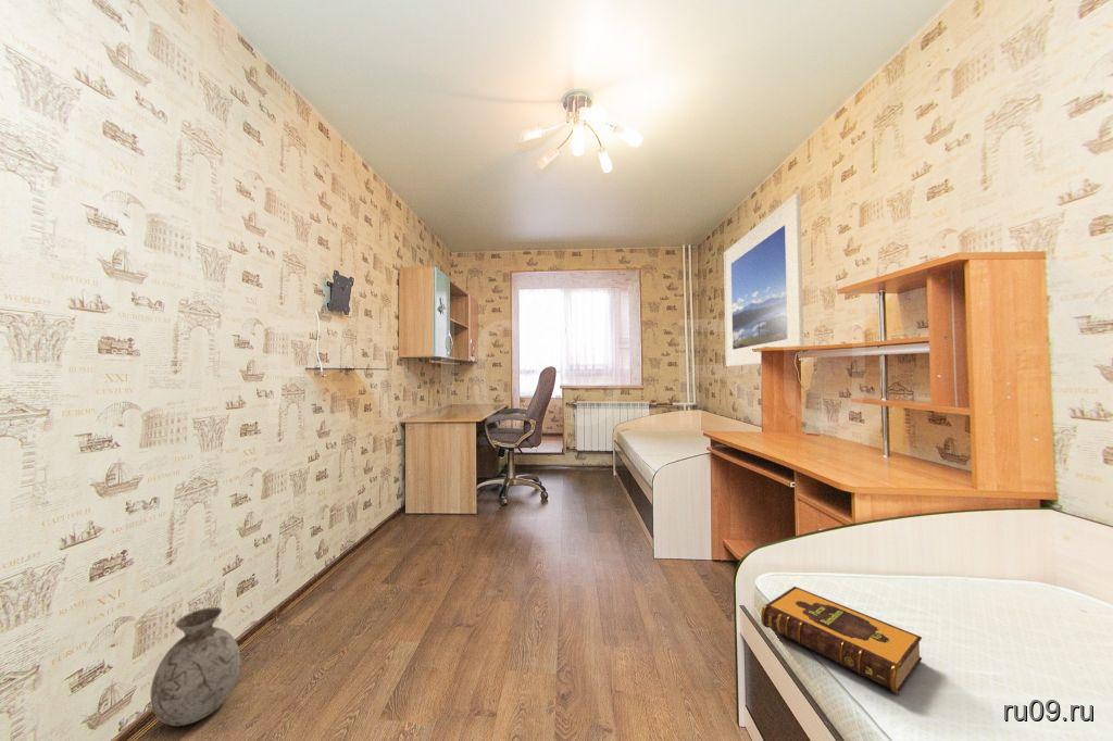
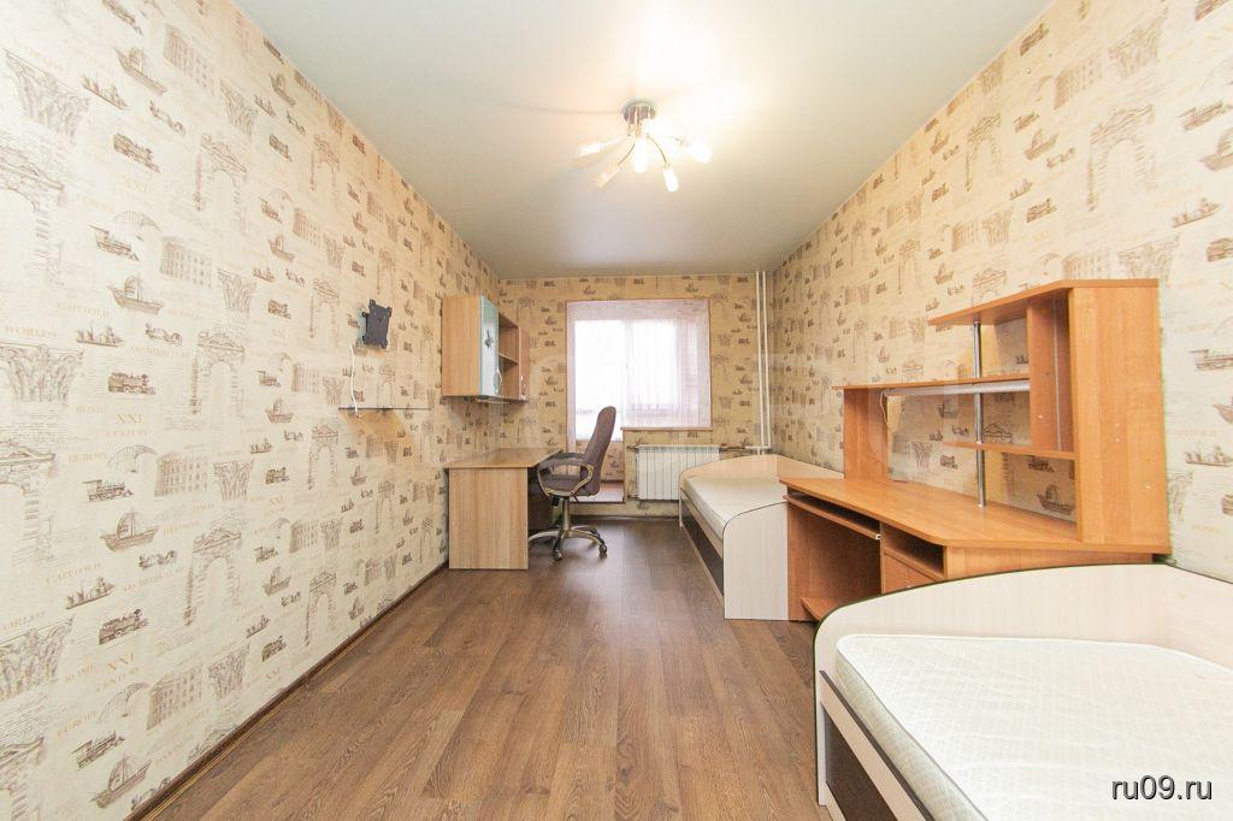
- hardback book [760,586,923,694]
- vase [149,606,241,727]
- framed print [723,192,804,367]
